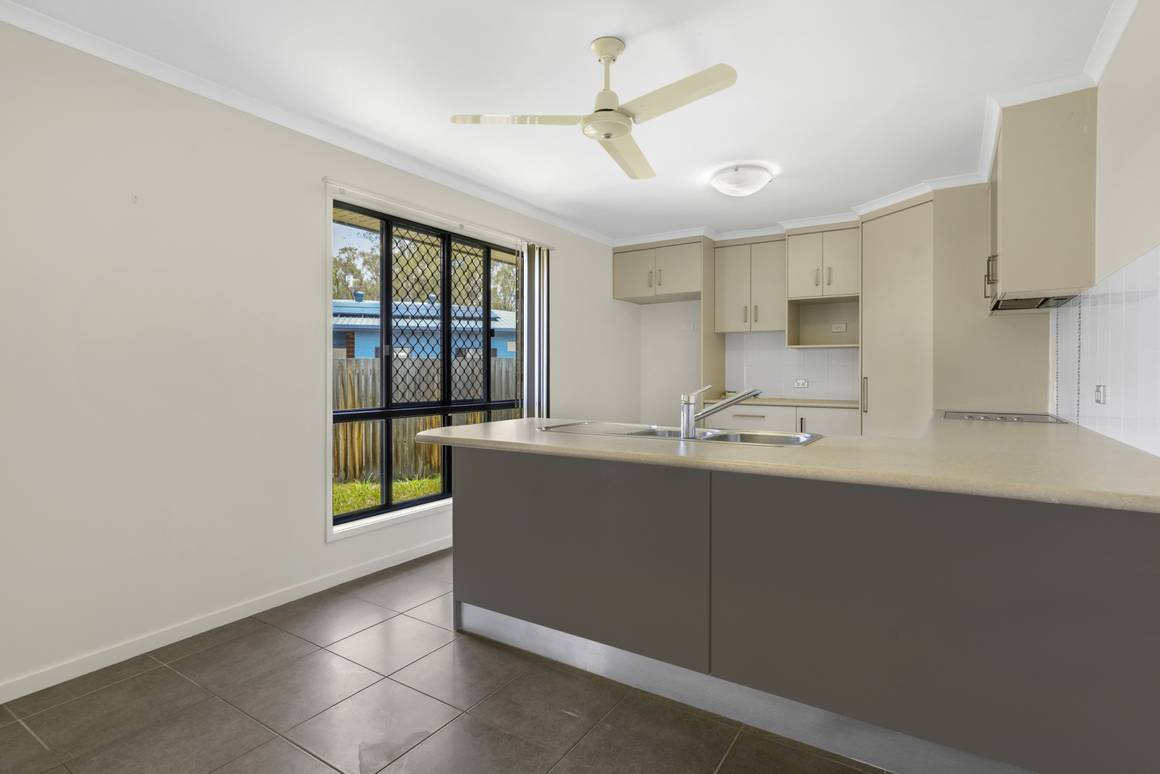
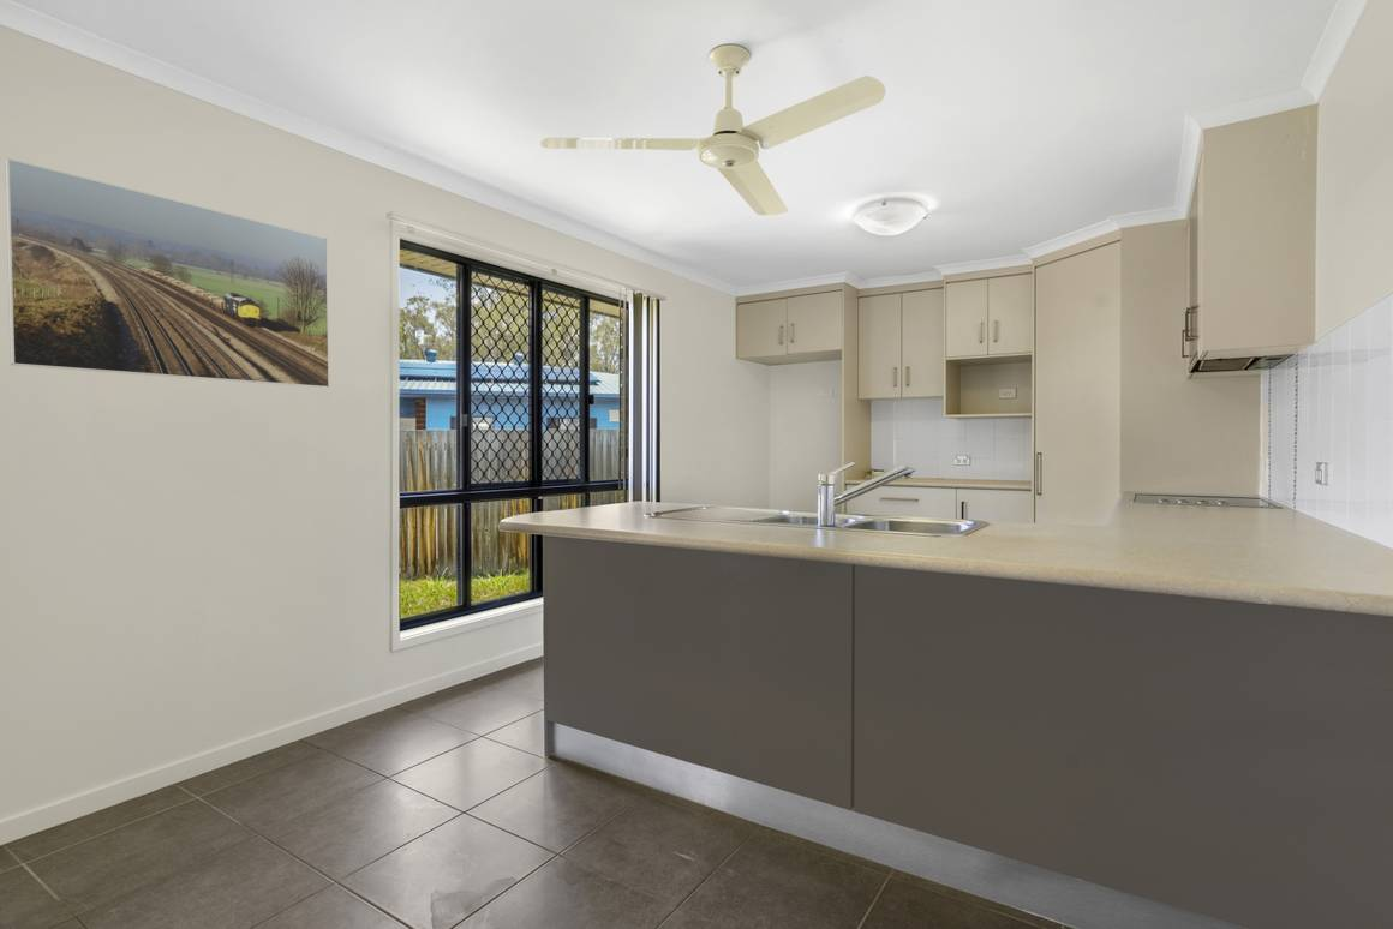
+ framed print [4,157,330,389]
